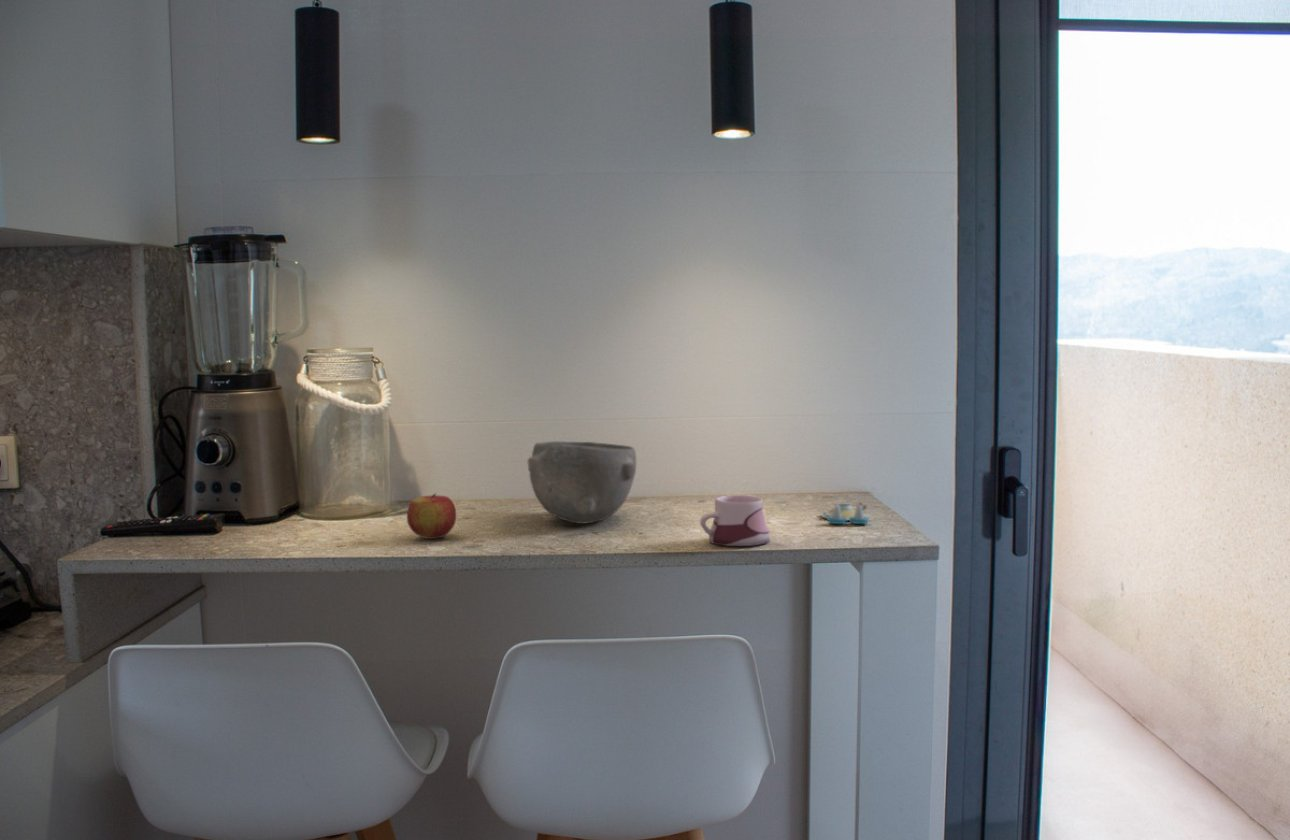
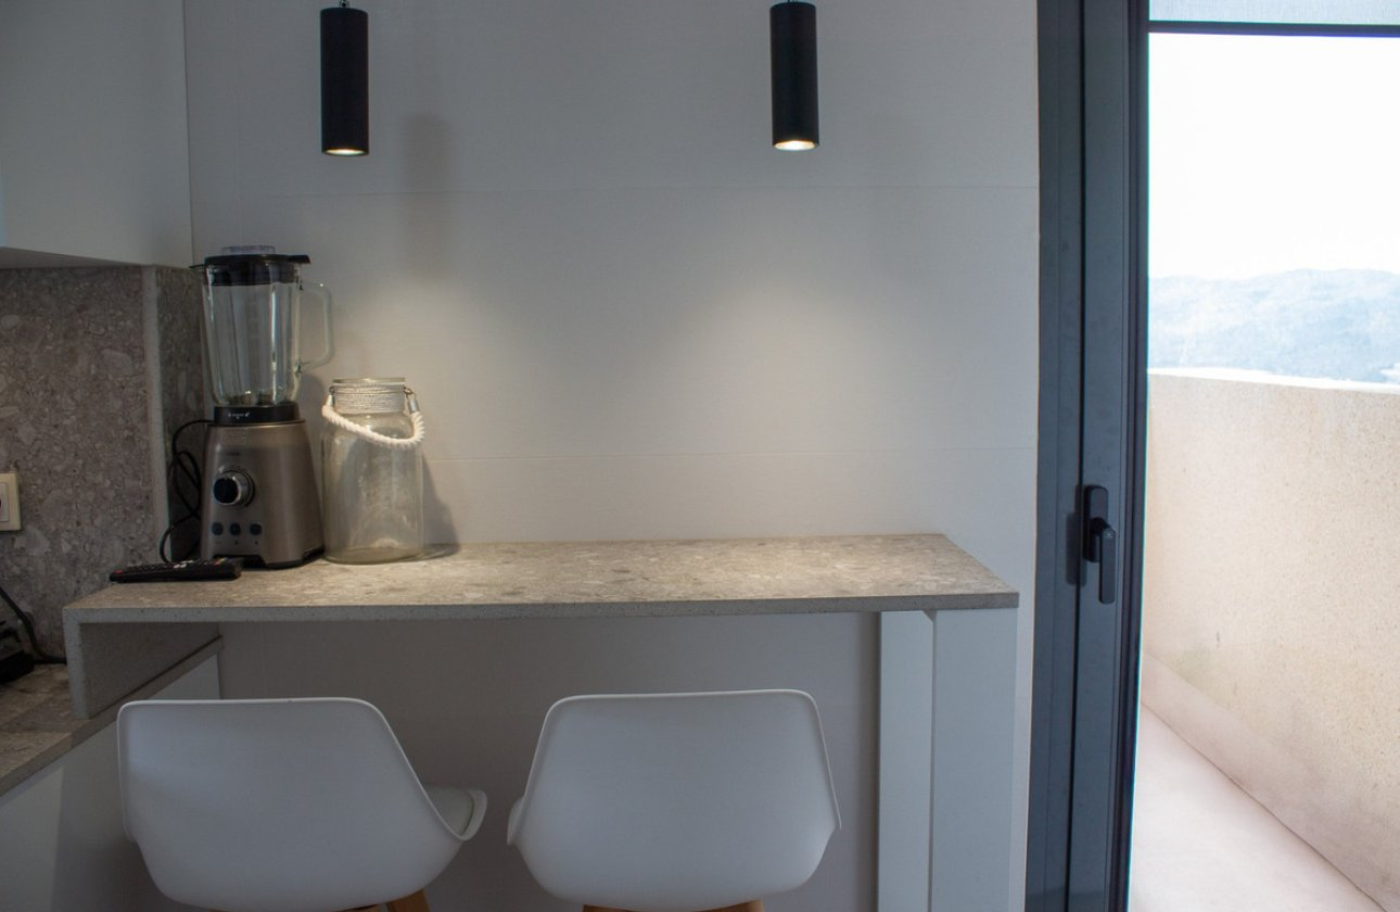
- apple [406,492,457,540]
- salt and pepper shaker set [820,501,870,525]
- mug [699,494,771,547]
- bowl [527,440,637,525]
